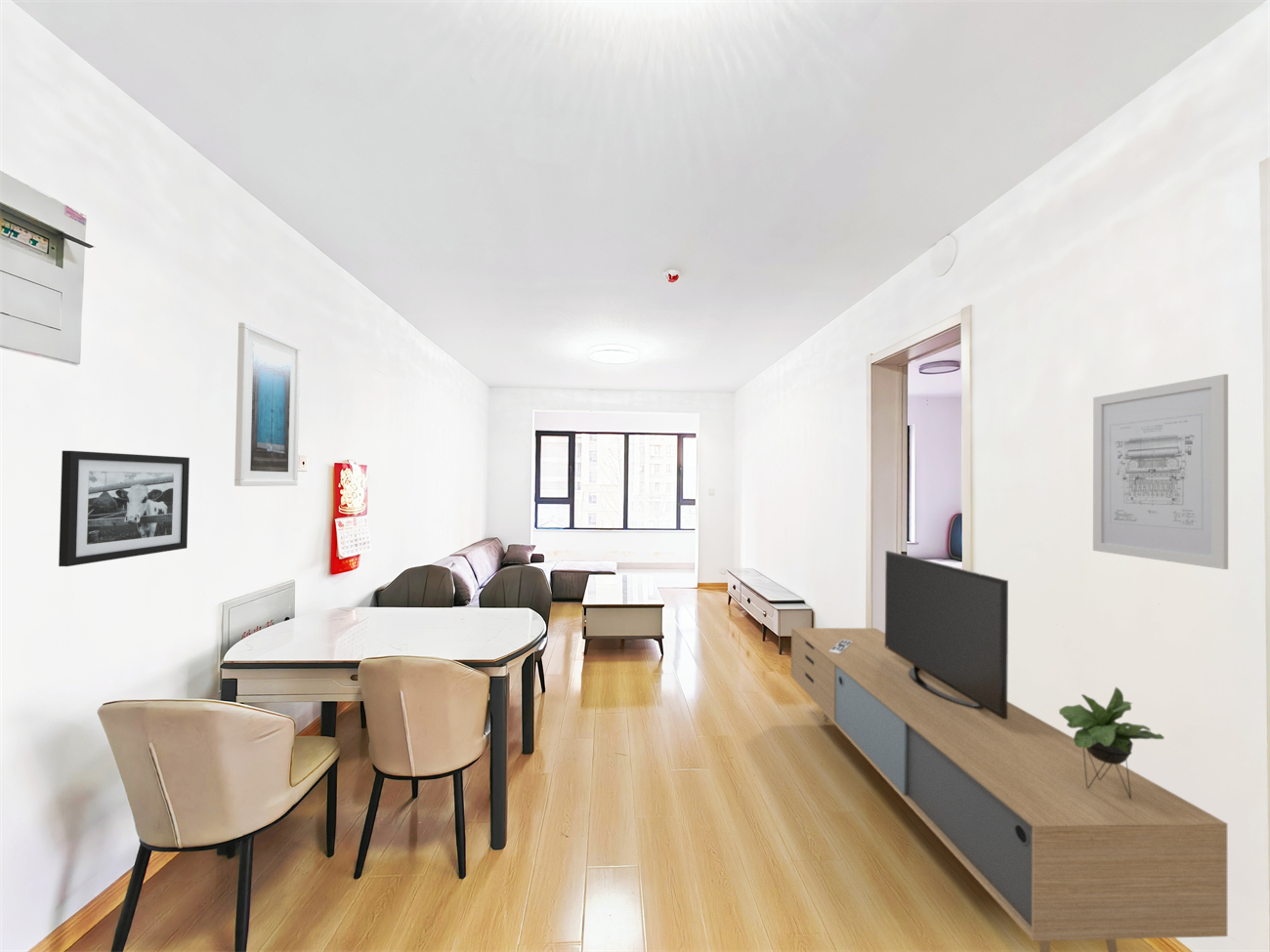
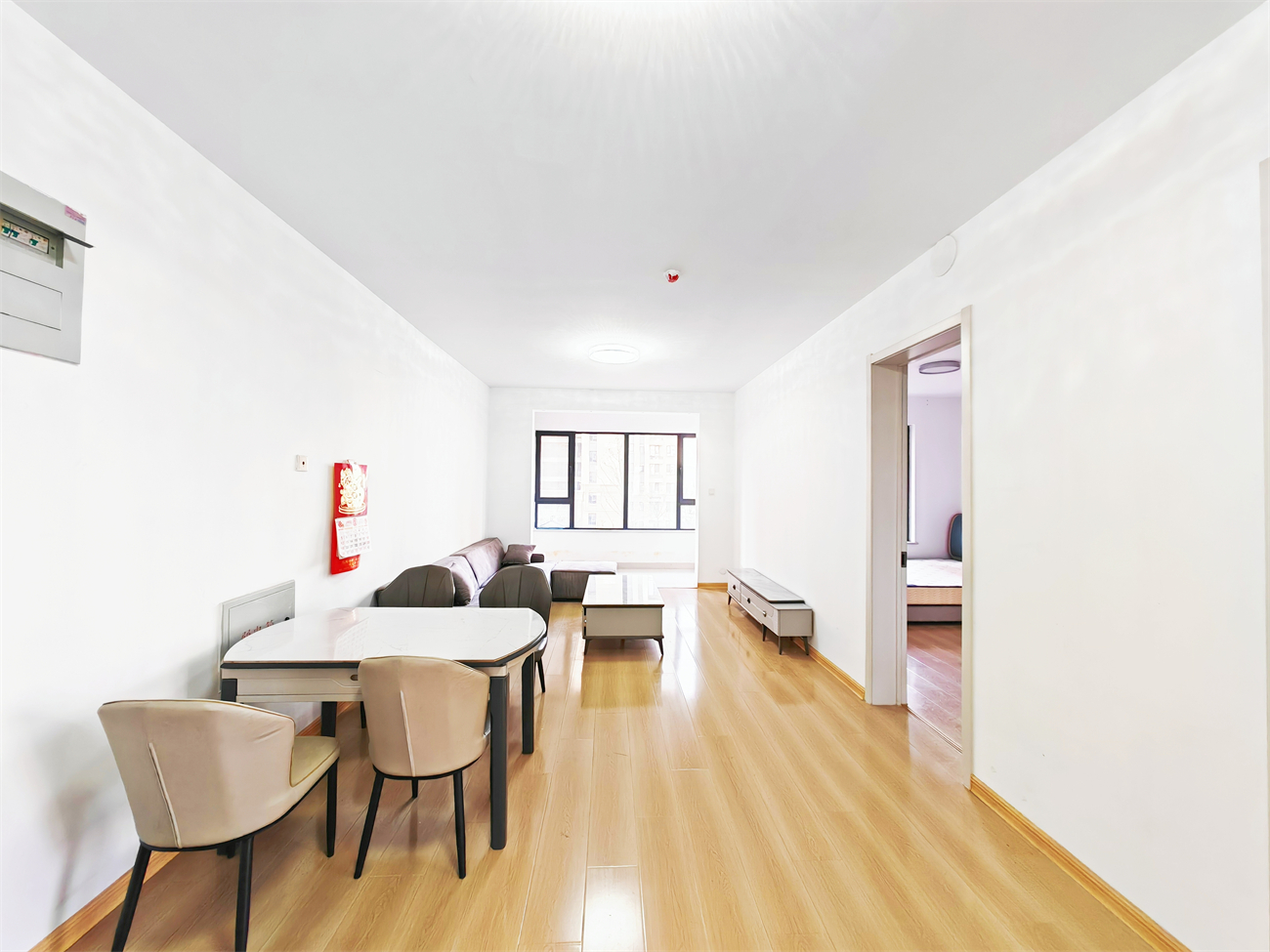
- media console [790,550,1228,952]
- picture frame [58,450,191,567]
- wall art [1092,373,1229,570]
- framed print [233,321,302,487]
